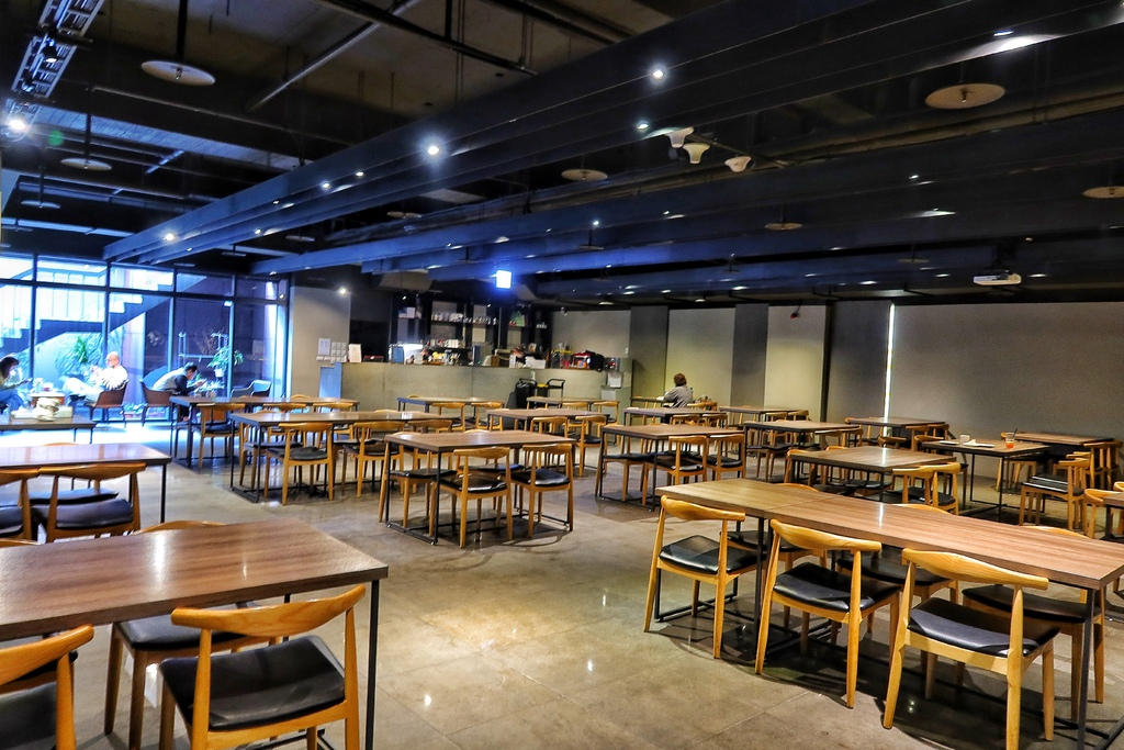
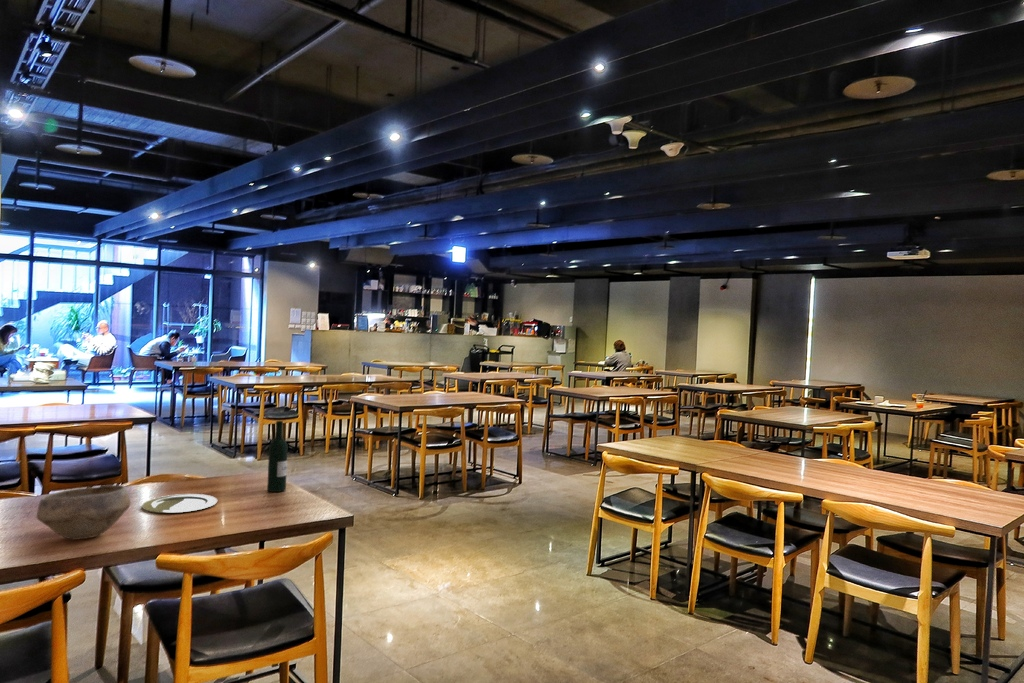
+ wine bottle [266,420,289,493]
+ plate [141,493,218,514]
+ bowl [36,484,132,541]
